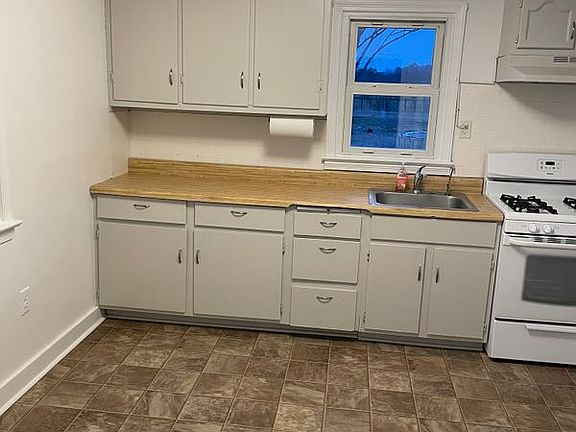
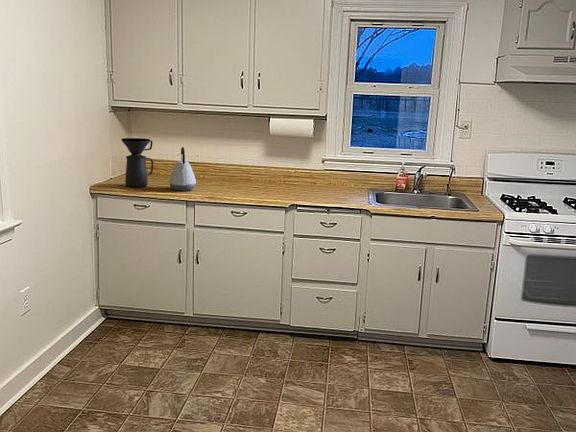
+ kettle [168,146,197,192]
+ coffee maker [121,137,154,188]
